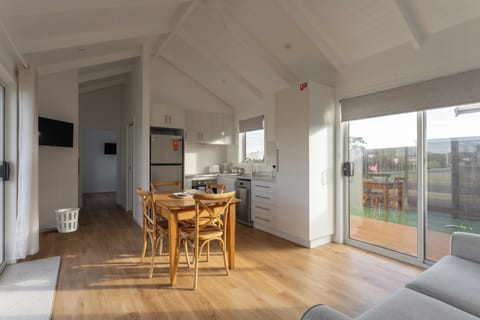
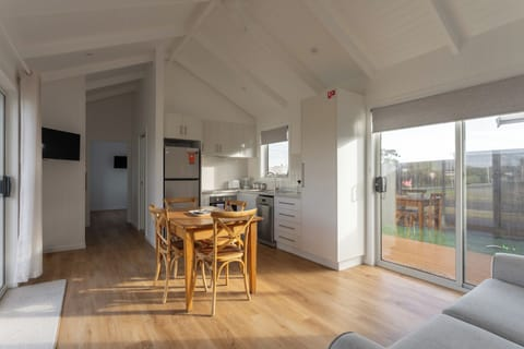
- waste basket [53,207,81,234]
